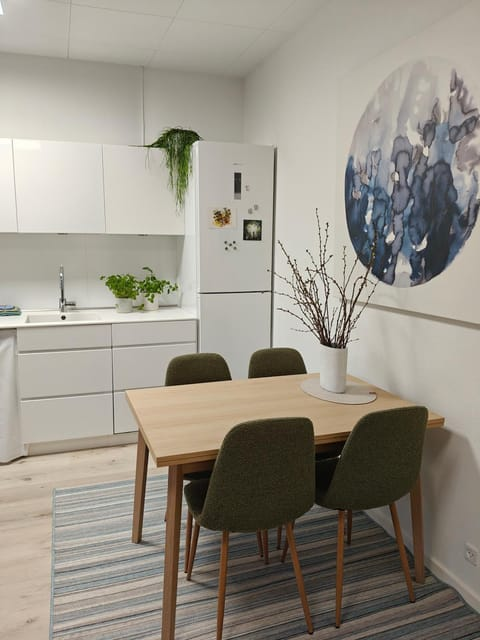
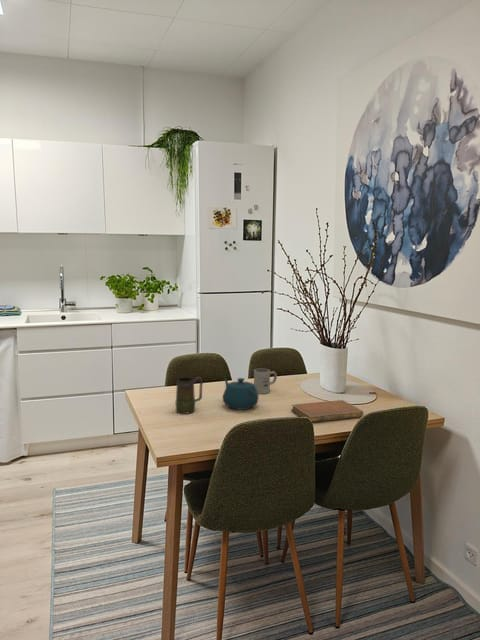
+ notebook [290,399,364,423]
+ teapot [222,377,259,411]
+ mug [253,368,278,395]
+ mug [174,376,204,415]
